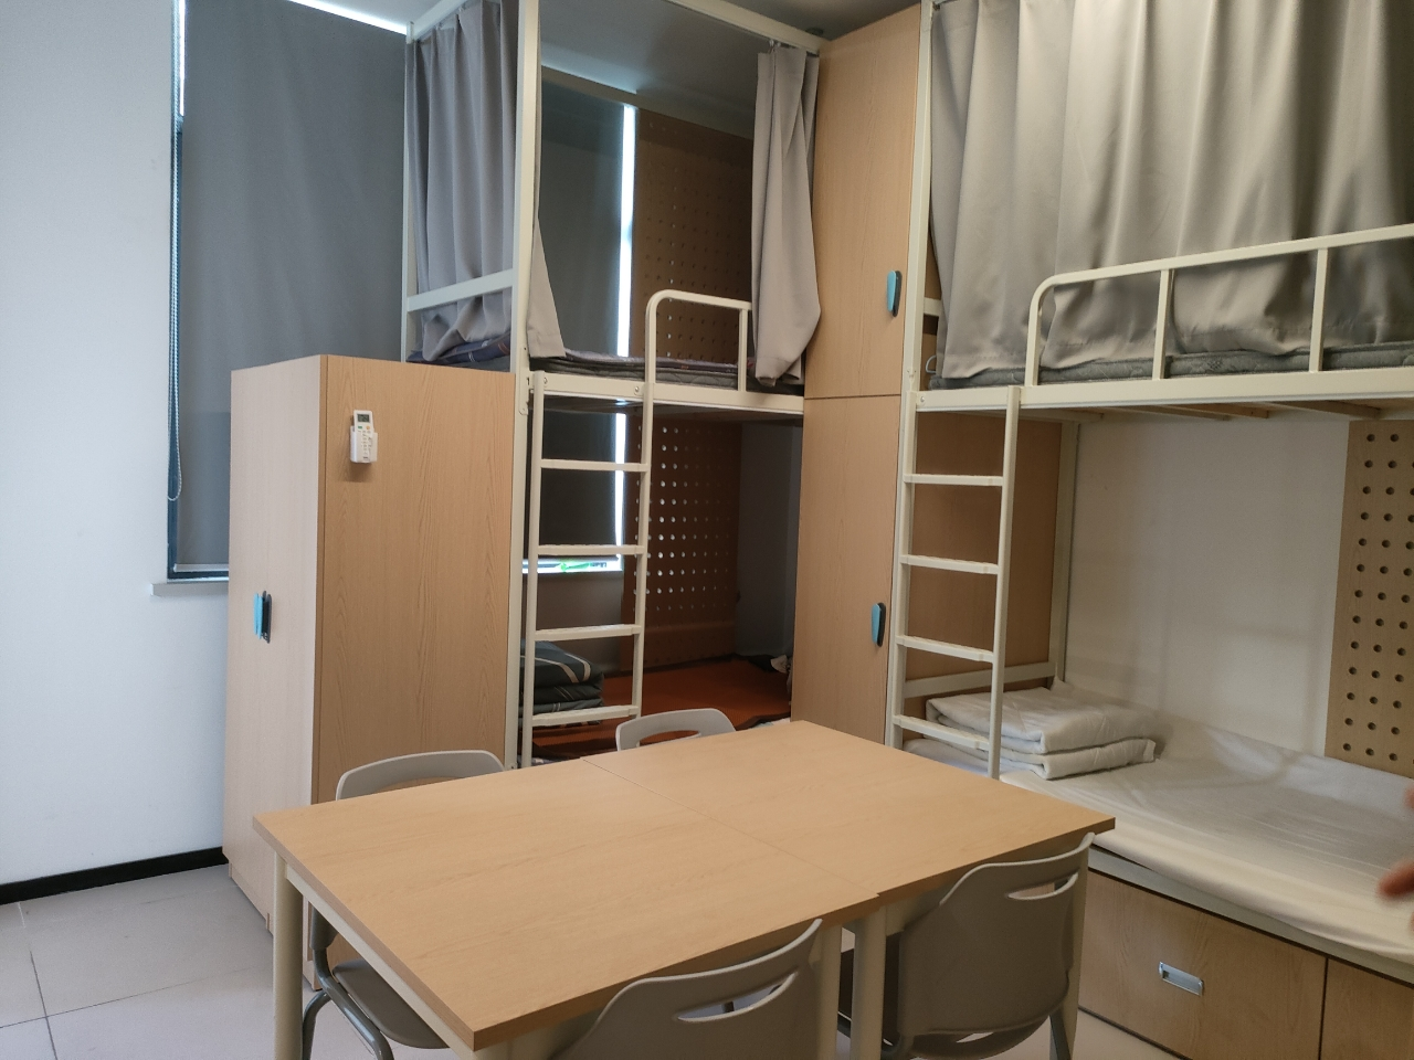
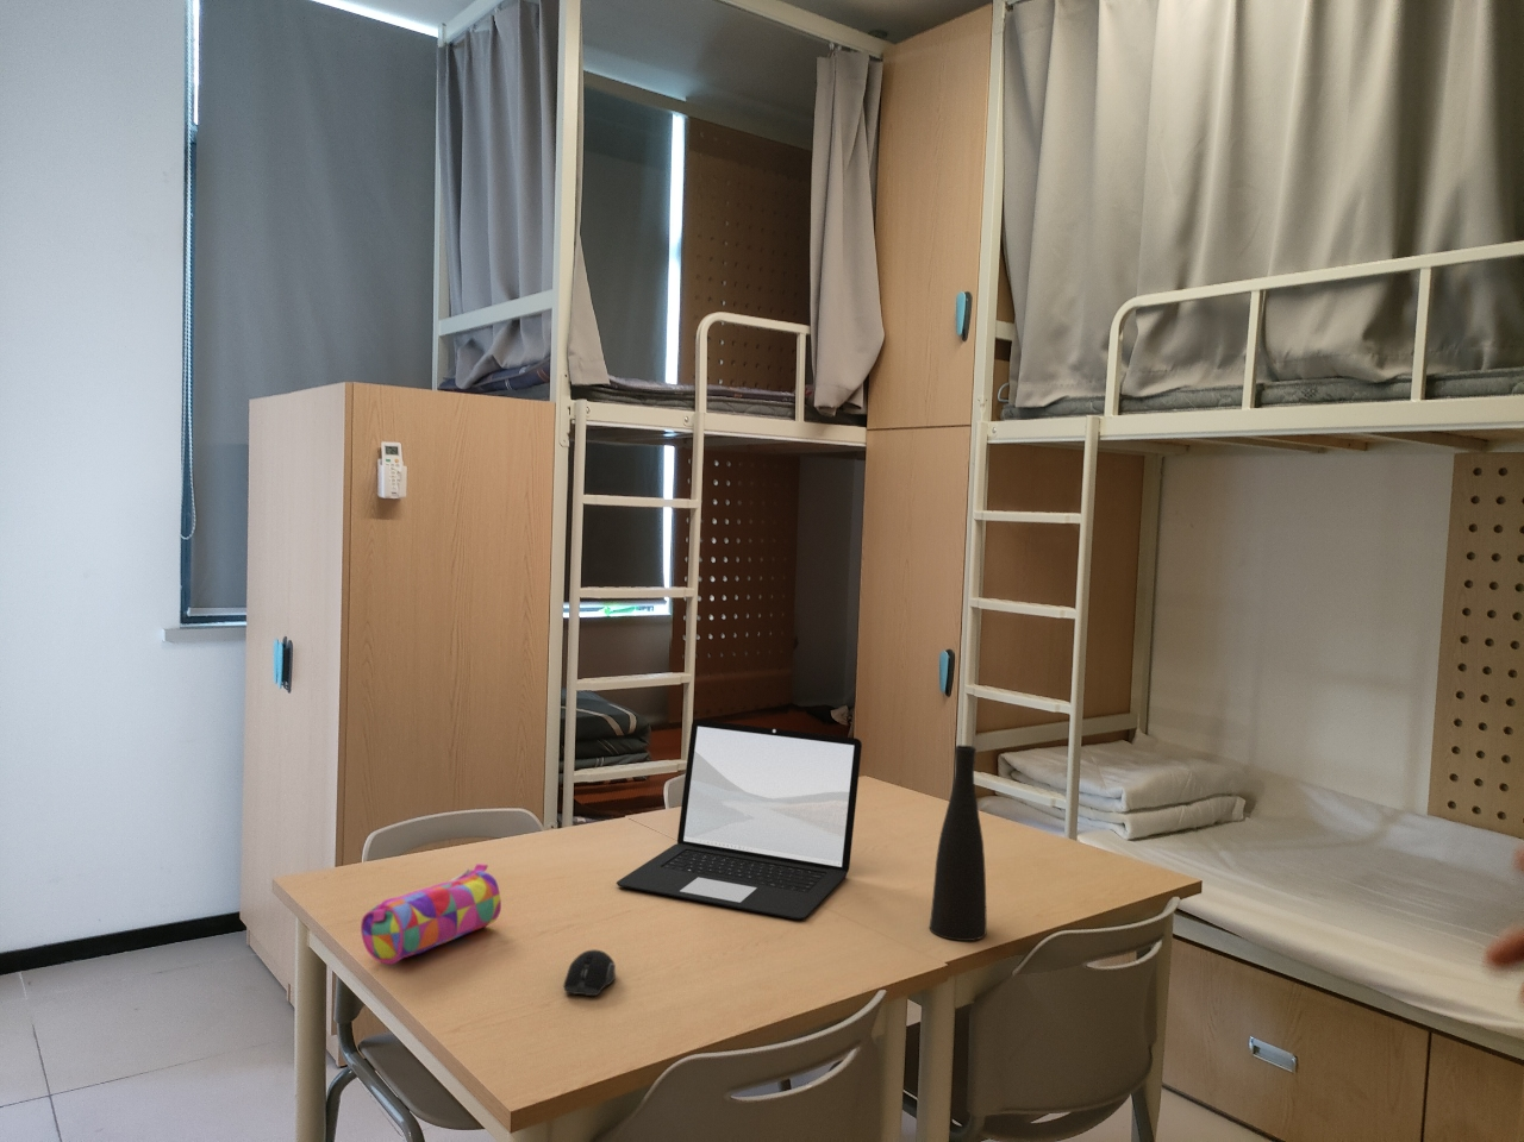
+ pencil case [360,862,503,966]
+ laptop [616,719,863,921]
+ vase [929,744,989,942]
+ computer mouse [562,948,617,997]
